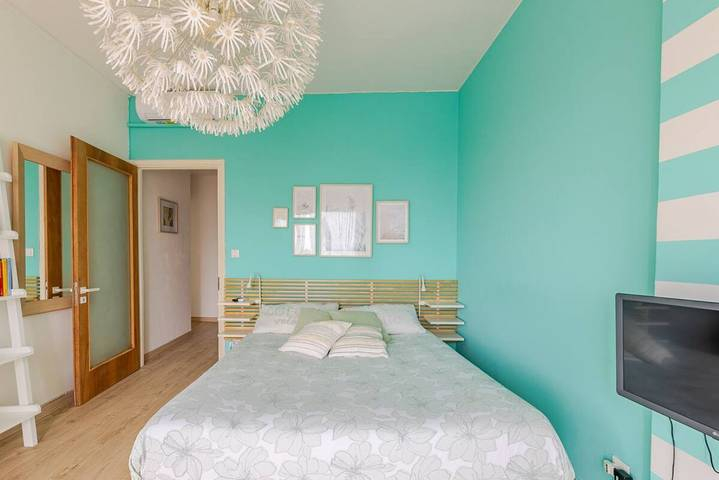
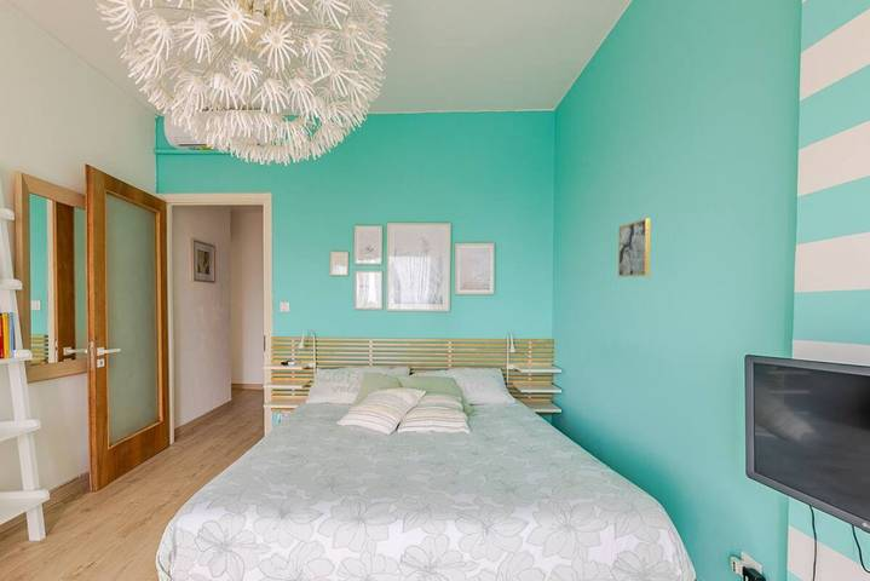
+ wall art [617,217,651,278]
